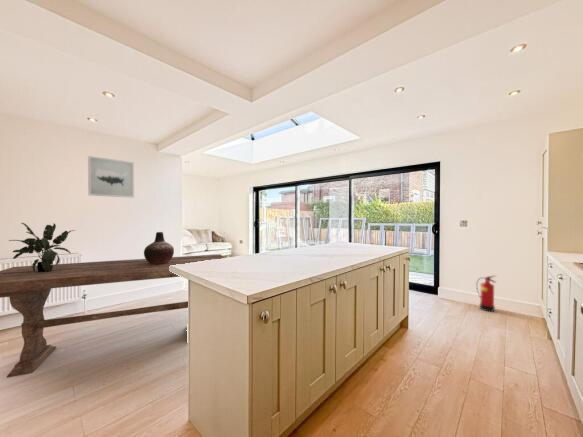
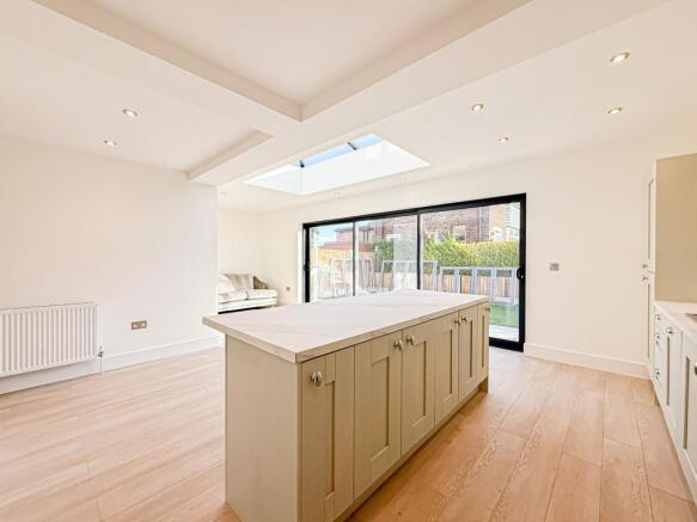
- fire extinguisher [475,275,497,313]
- wall art [87,155,135,199]
- potted plant [8,222,76,272]
- dining table [0,253,225,379]
- vase [143,231,175,264]
